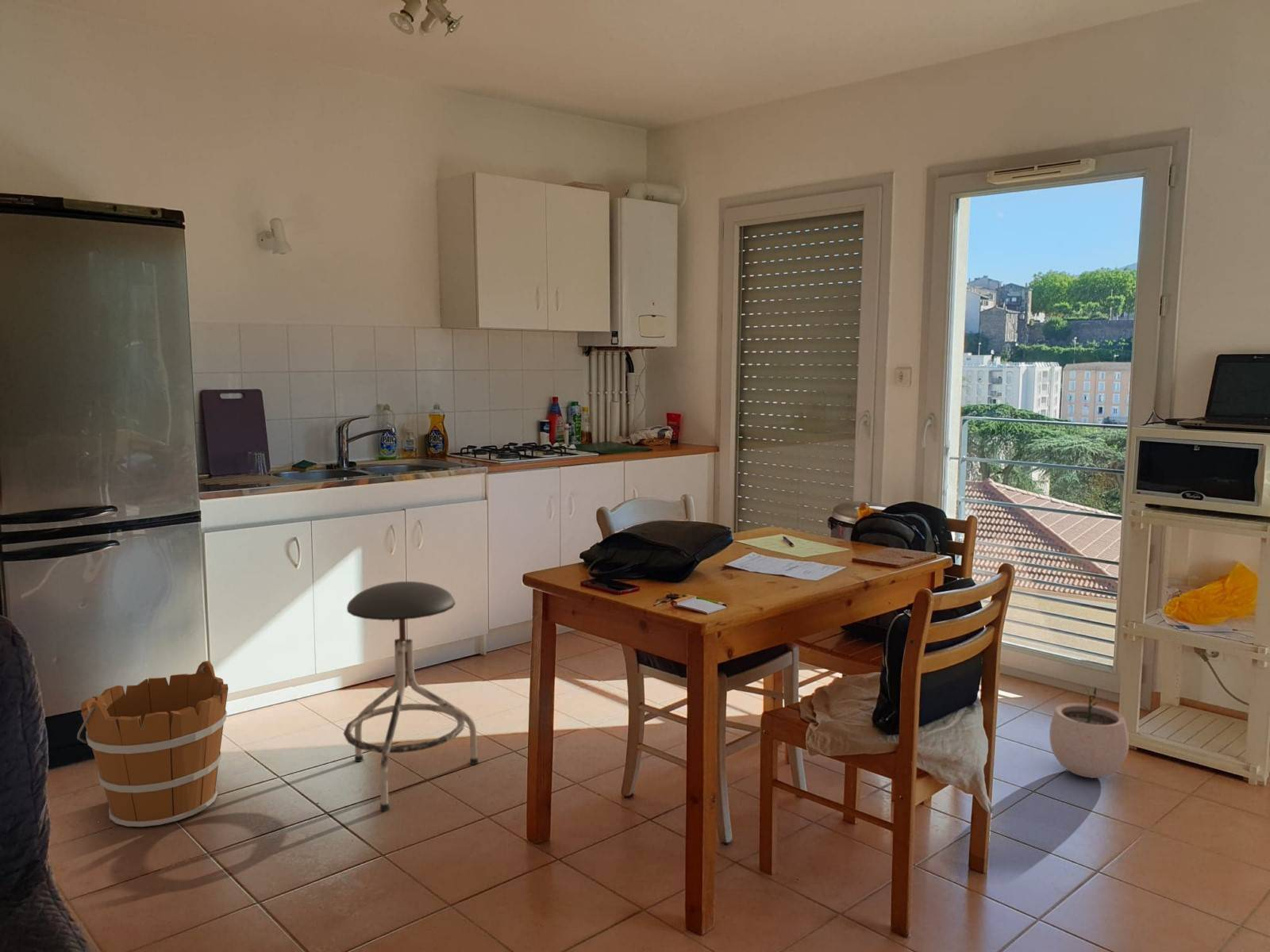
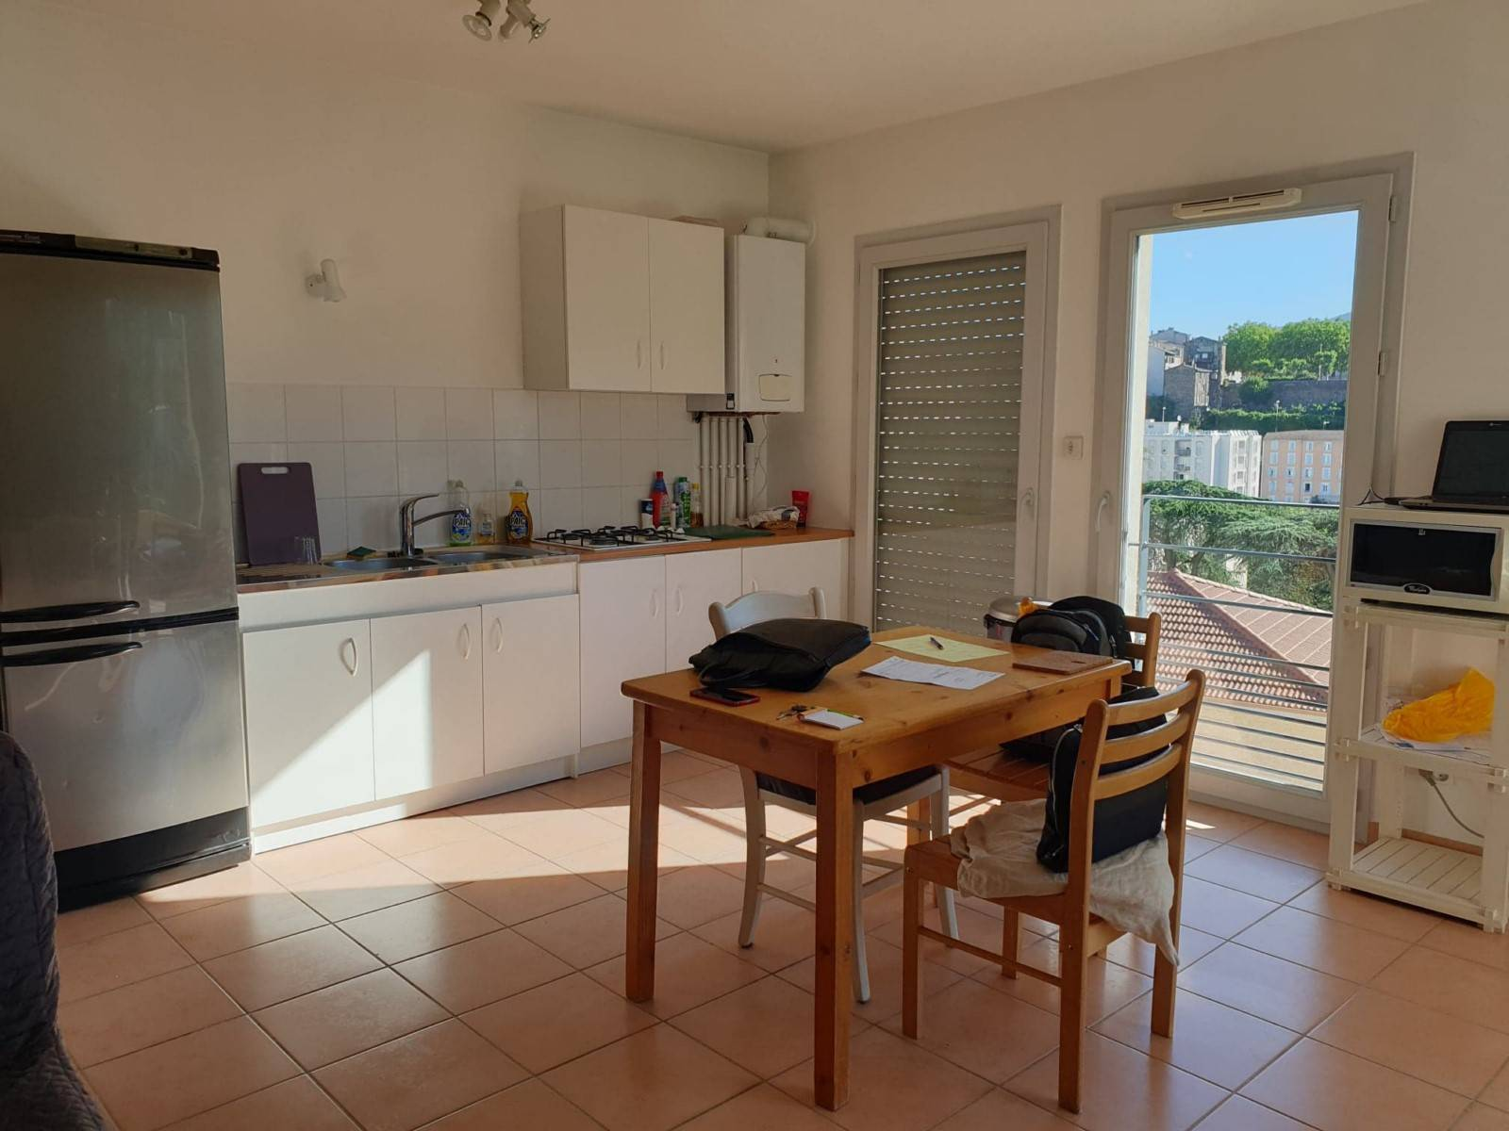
- stool [343,581,479,812]
- bucket [76,660,229,827]
- plant pot [1049,686,1130,779]
